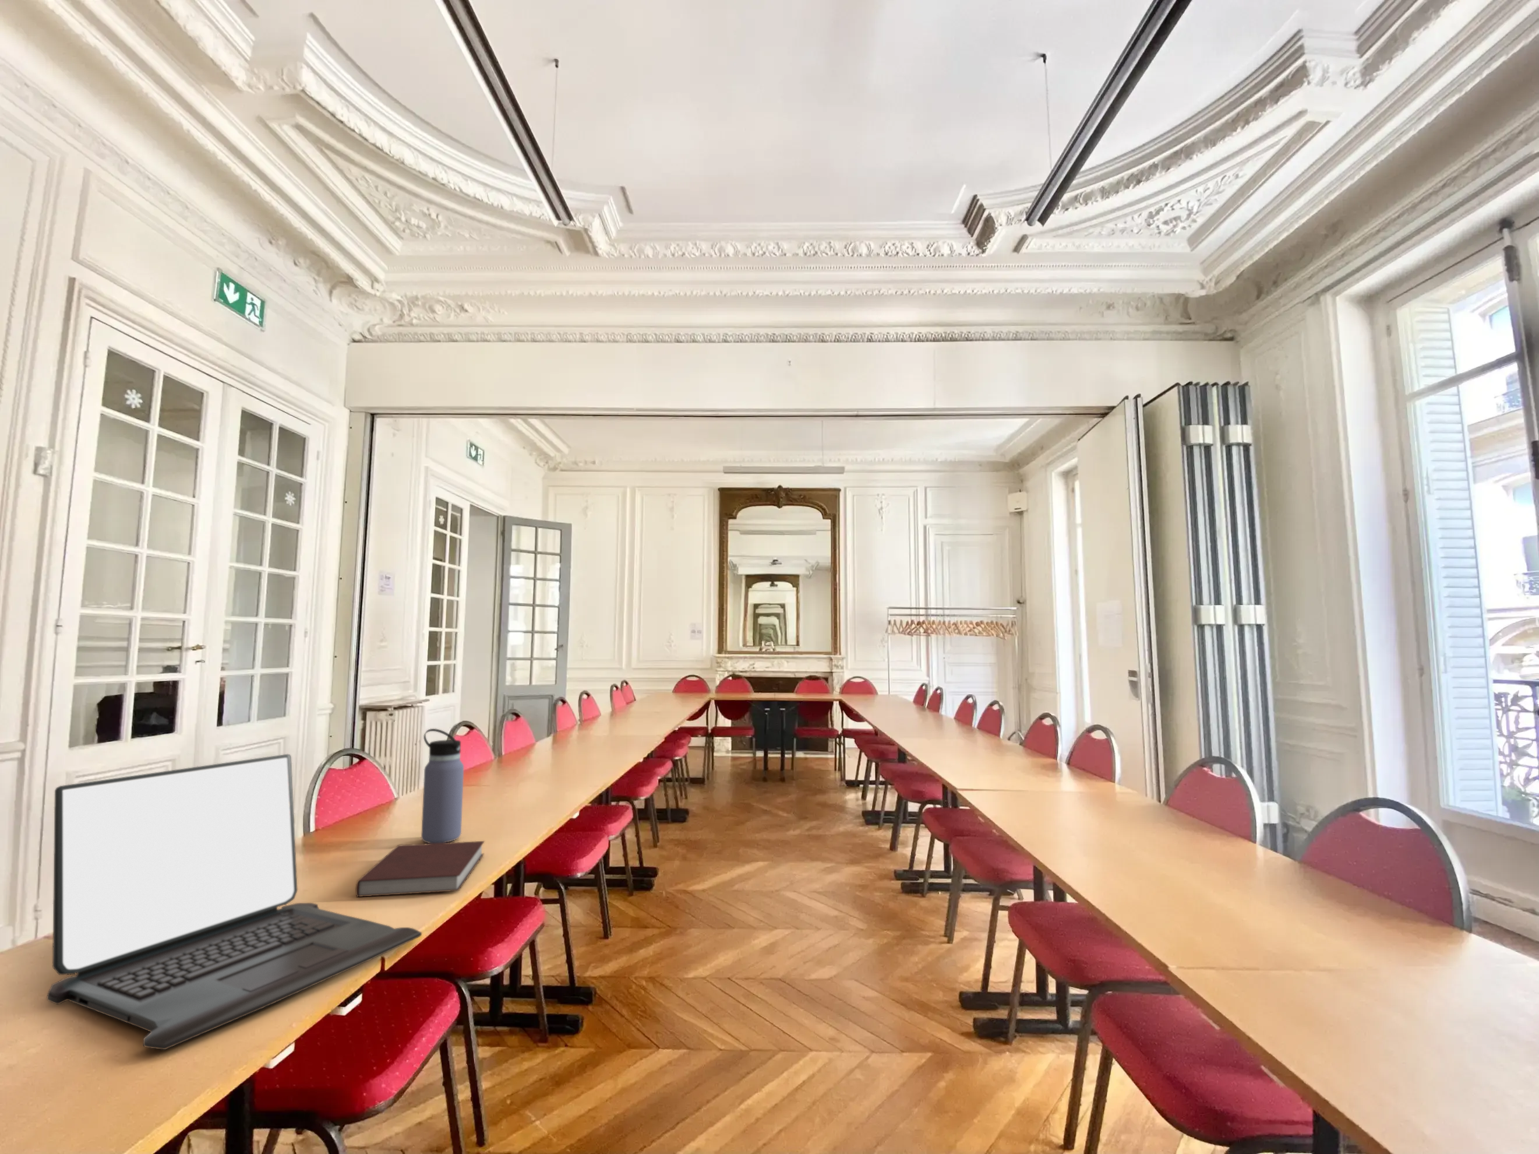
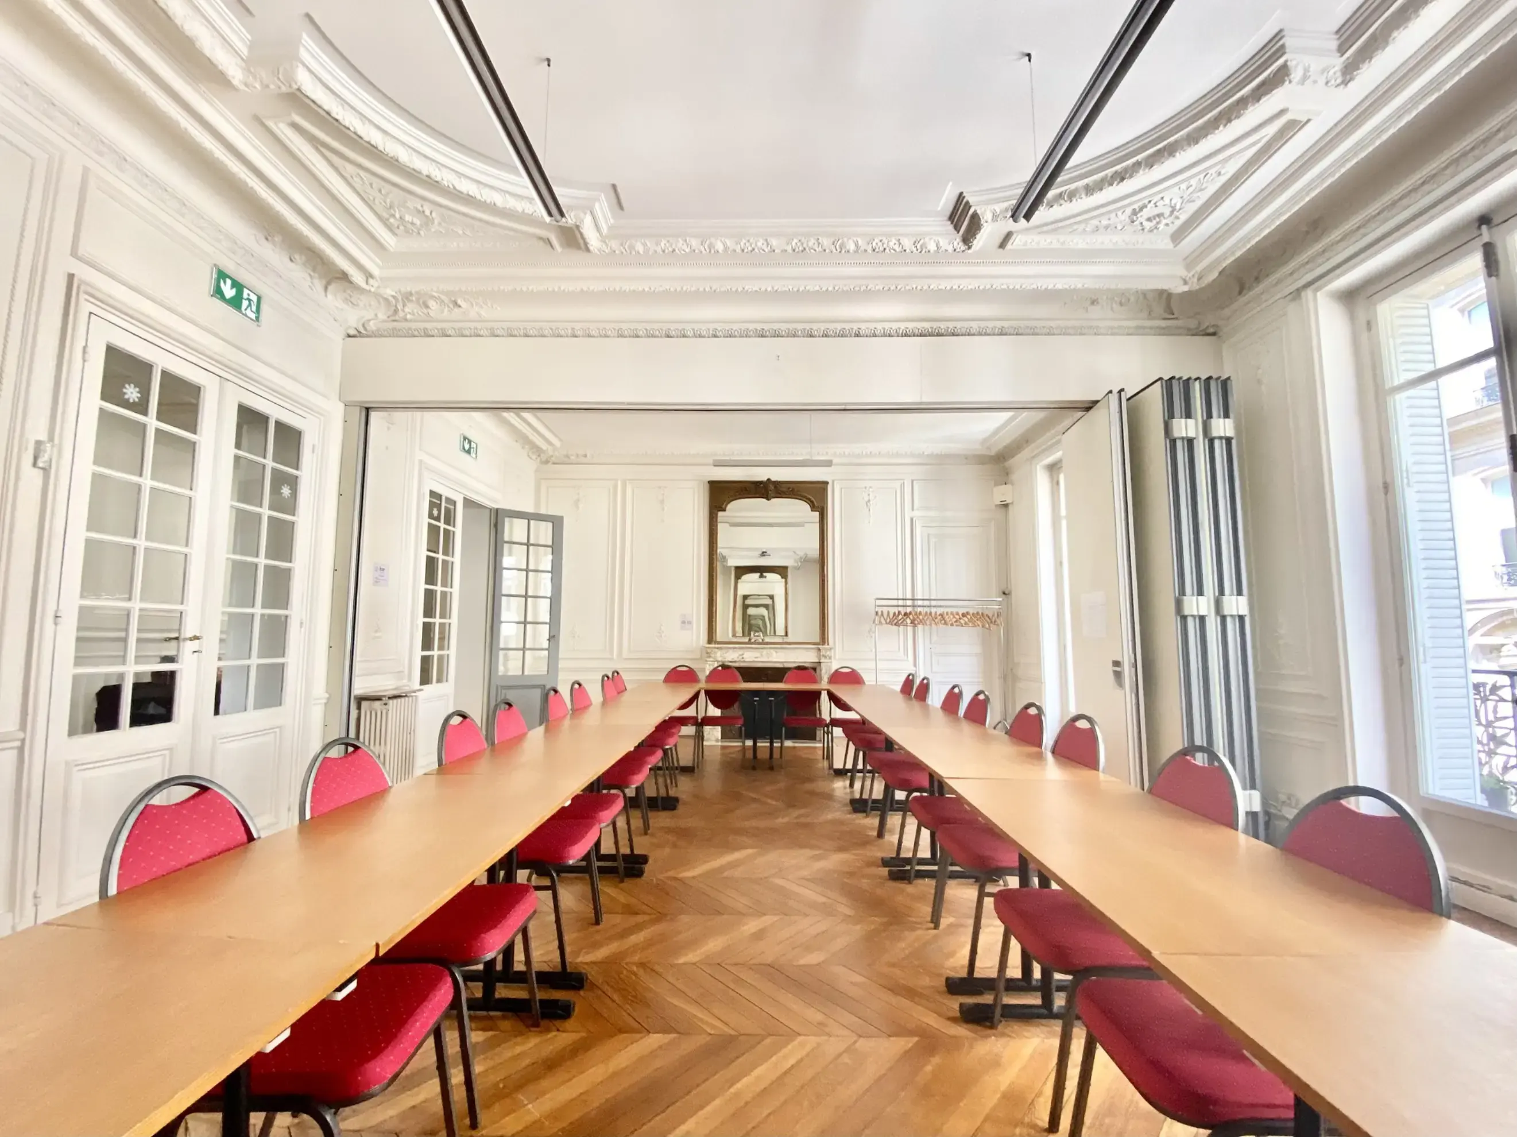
- laptop [46,754,423,1050]
- water bottle [420,729,464,844]
- notebook [355,840,485,897]
